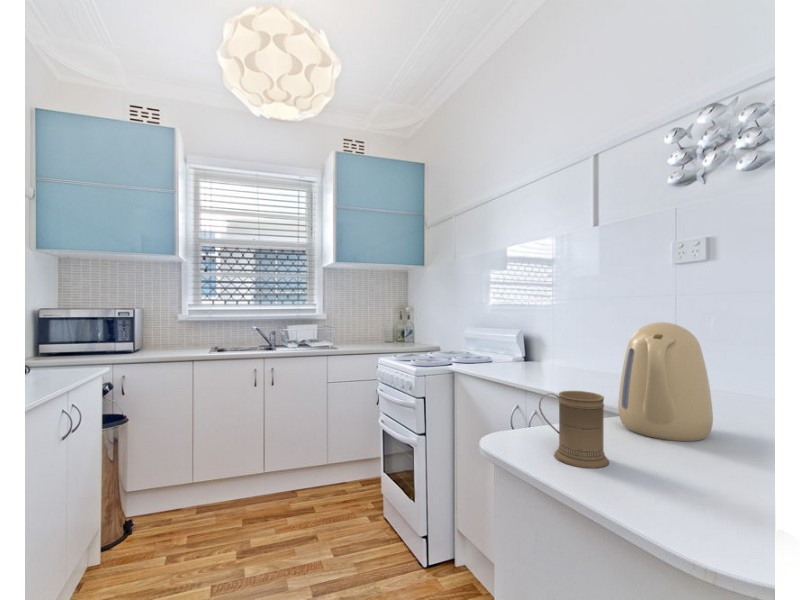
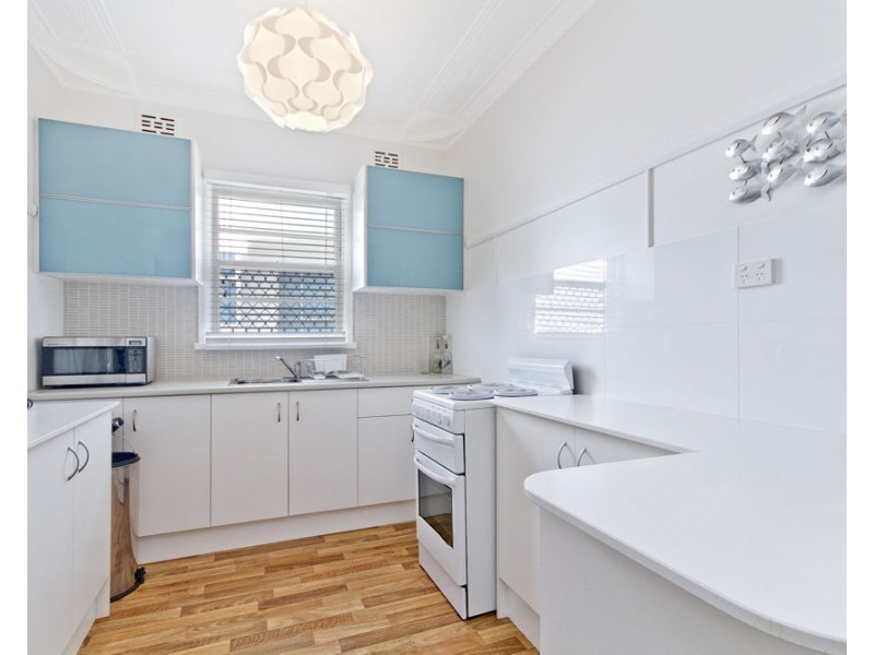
- mug [538,390,610,469]
- kettle [617,321,714,442]
